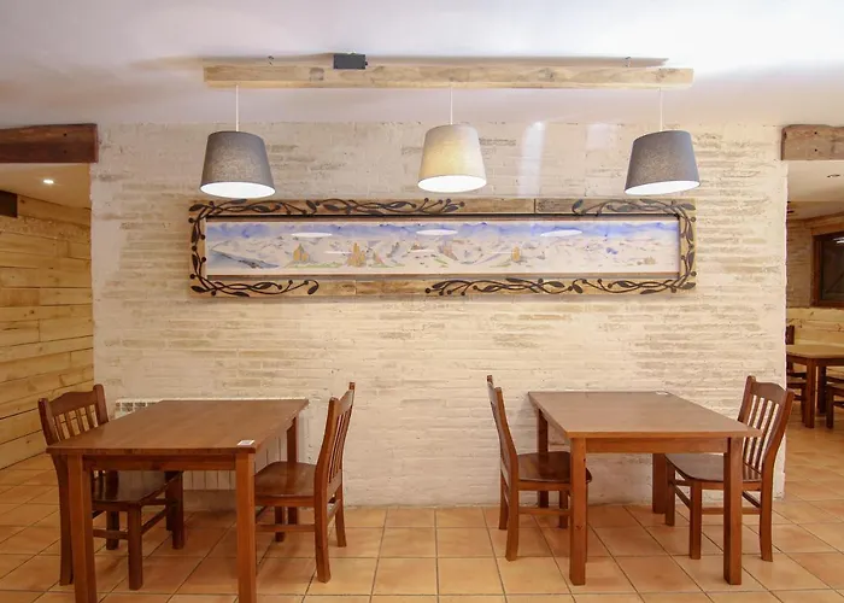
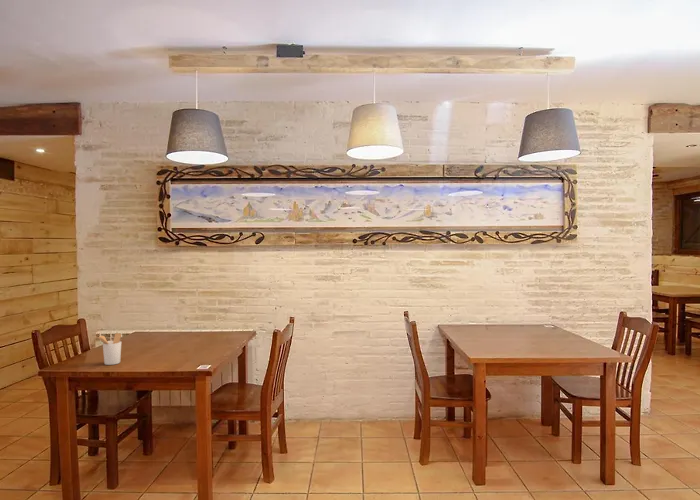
+ utensil holder [96,332,122,366]
